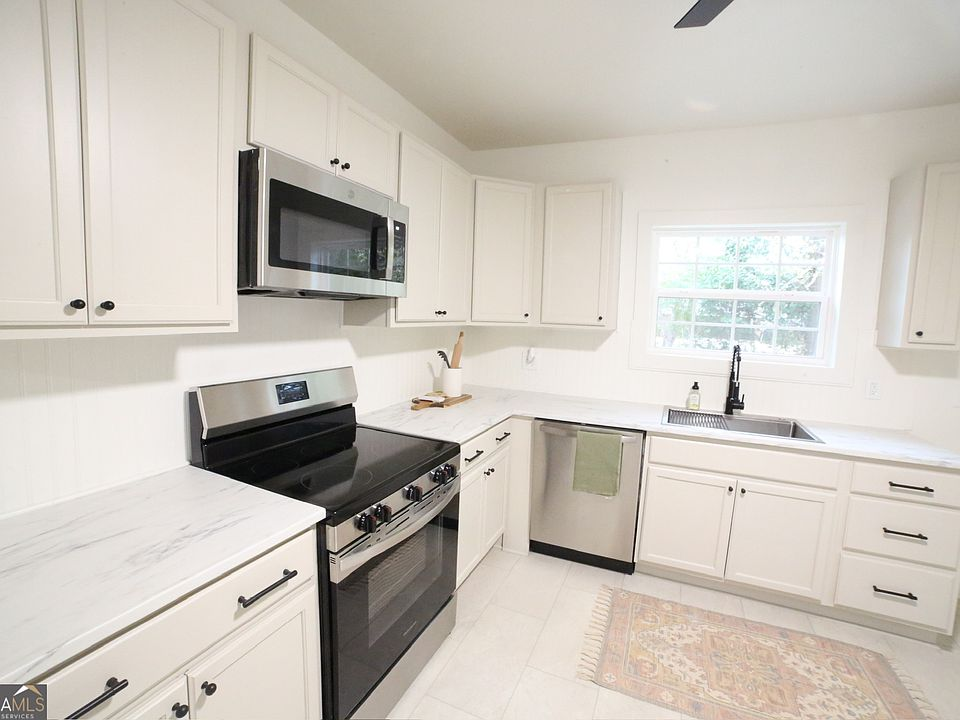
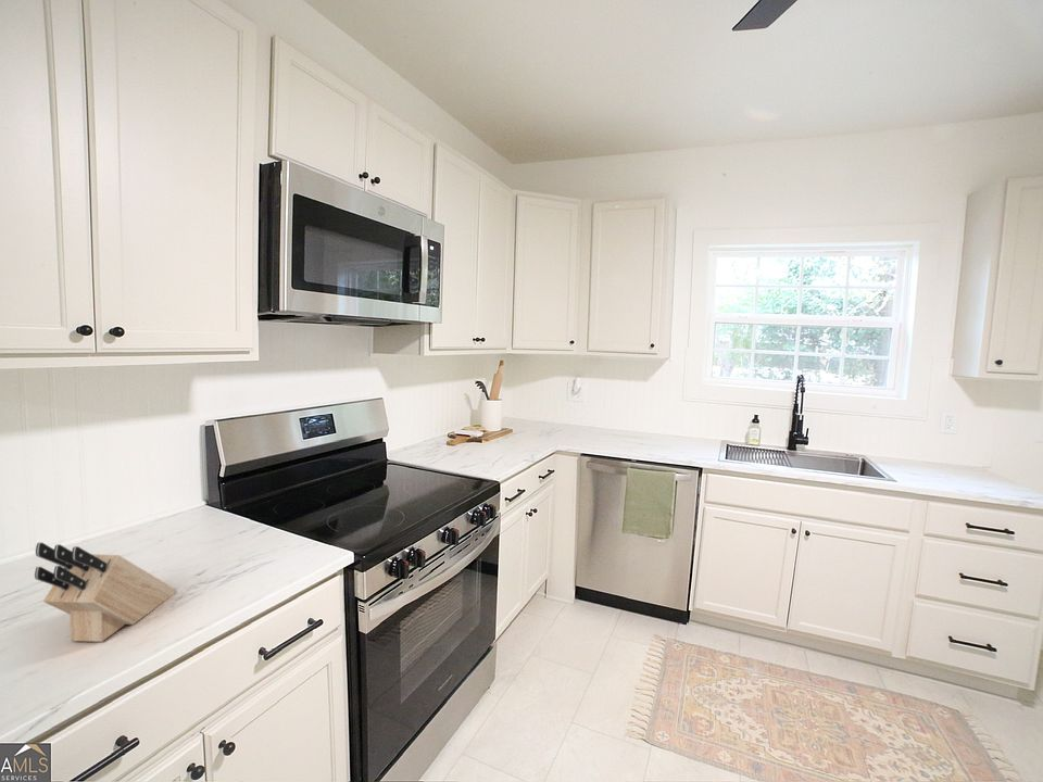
+ knife block [34,542,177,643]
